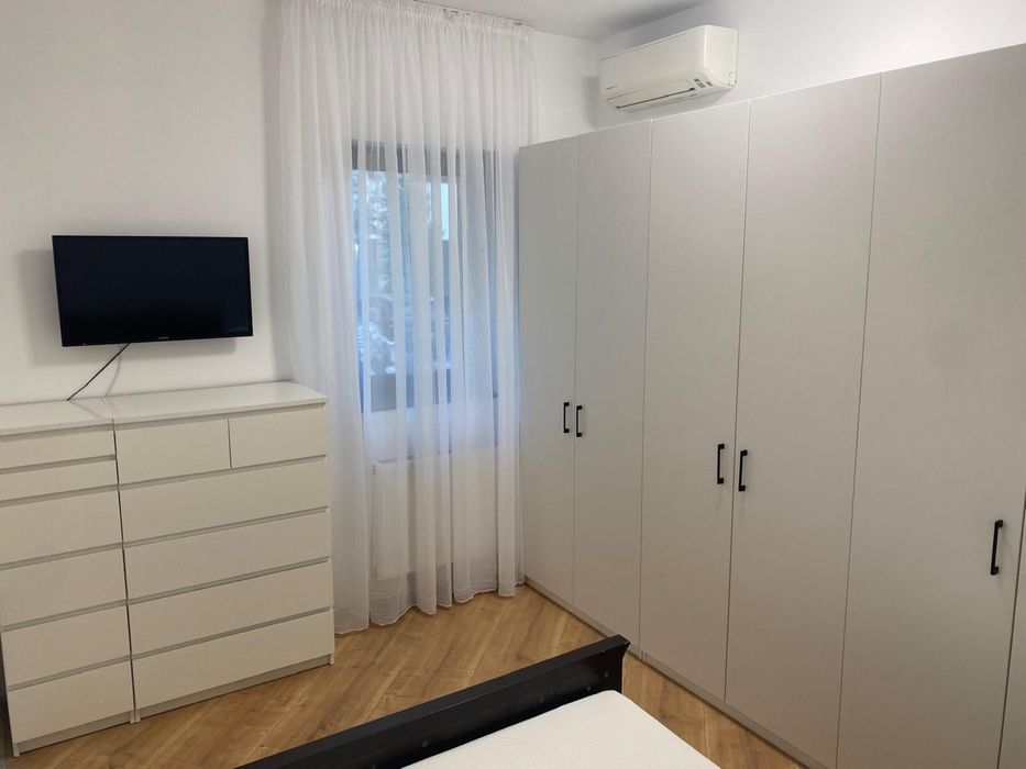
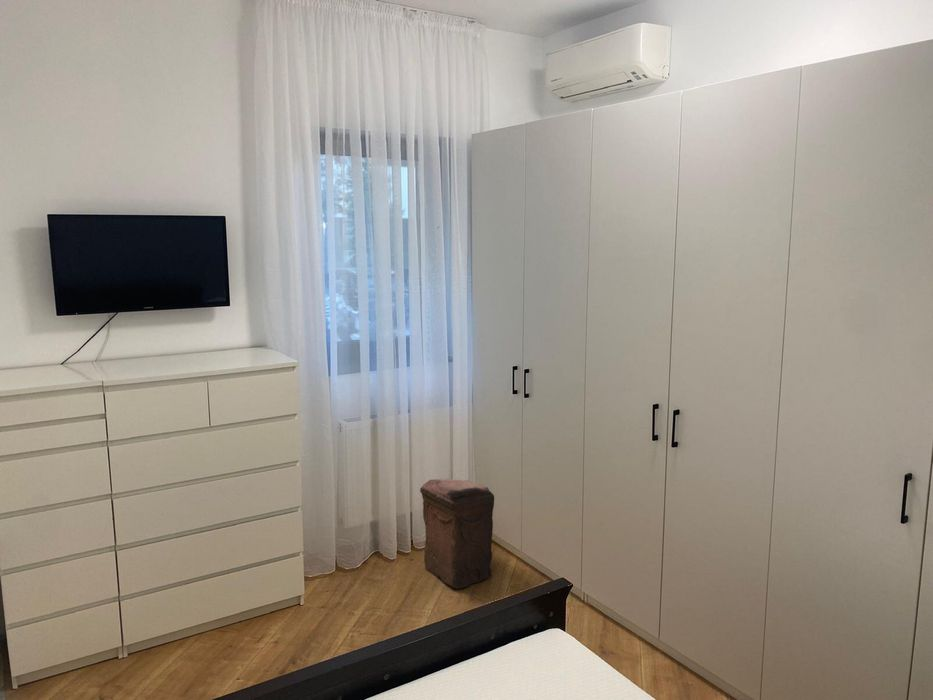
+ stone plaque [419,478,495,590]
